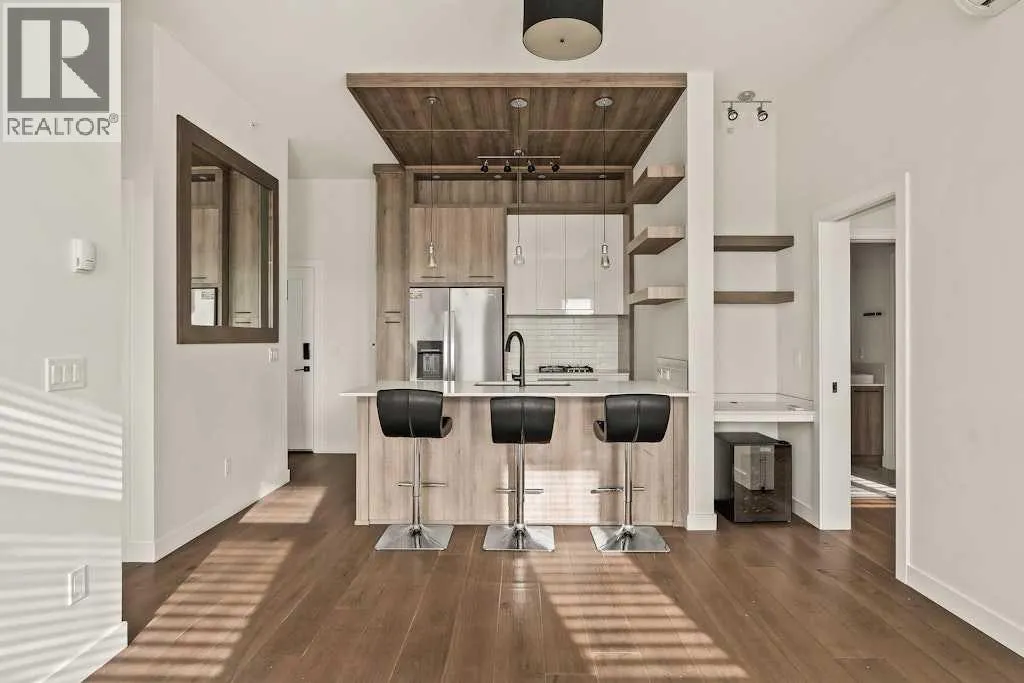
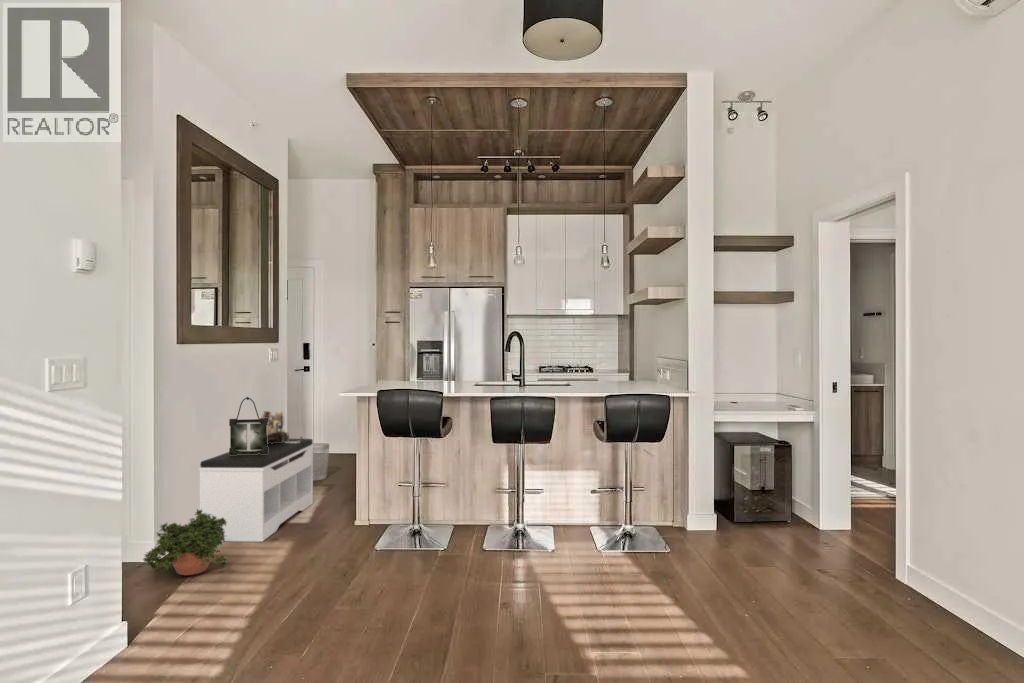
+ wastebasket [312,442,330,482]
+ ruined building [261,410,303,444]
+ bench [198,438,314,543]
+ photo frame [228,396,268,455]
+ potted plant [141,508,228,576]
